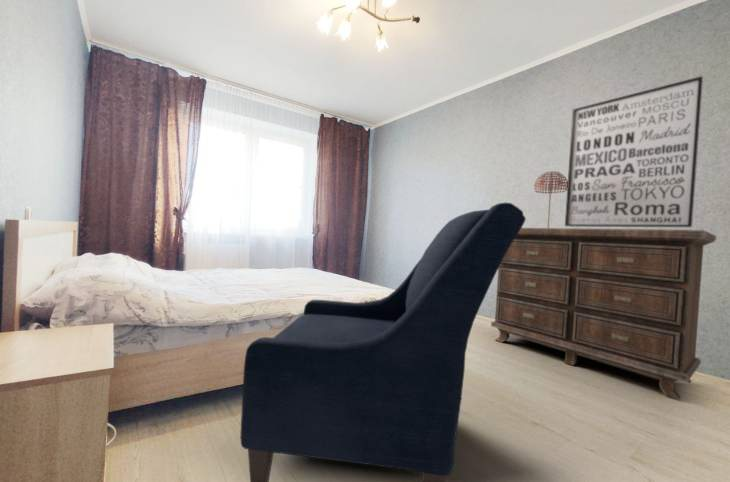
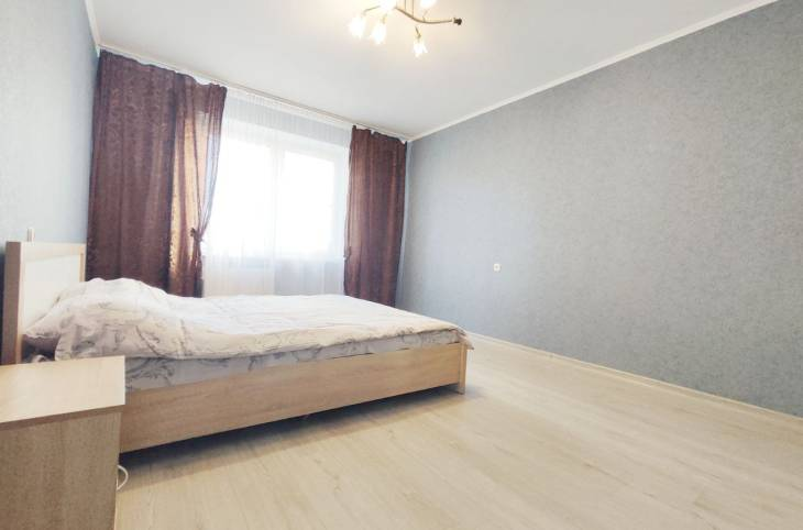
- table lamp [533,170,568,228]
- dresser [490,227,717,400]
- chair [240,202,527,482]
- wall art [564,75,704,228]
